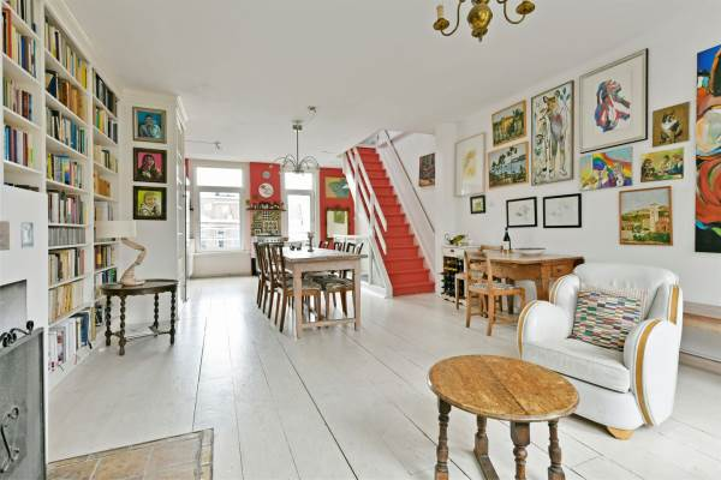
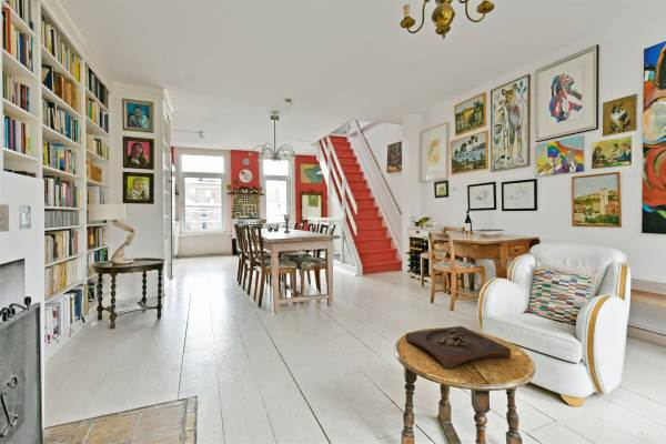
+ wooden tray [404,325,512,370]
